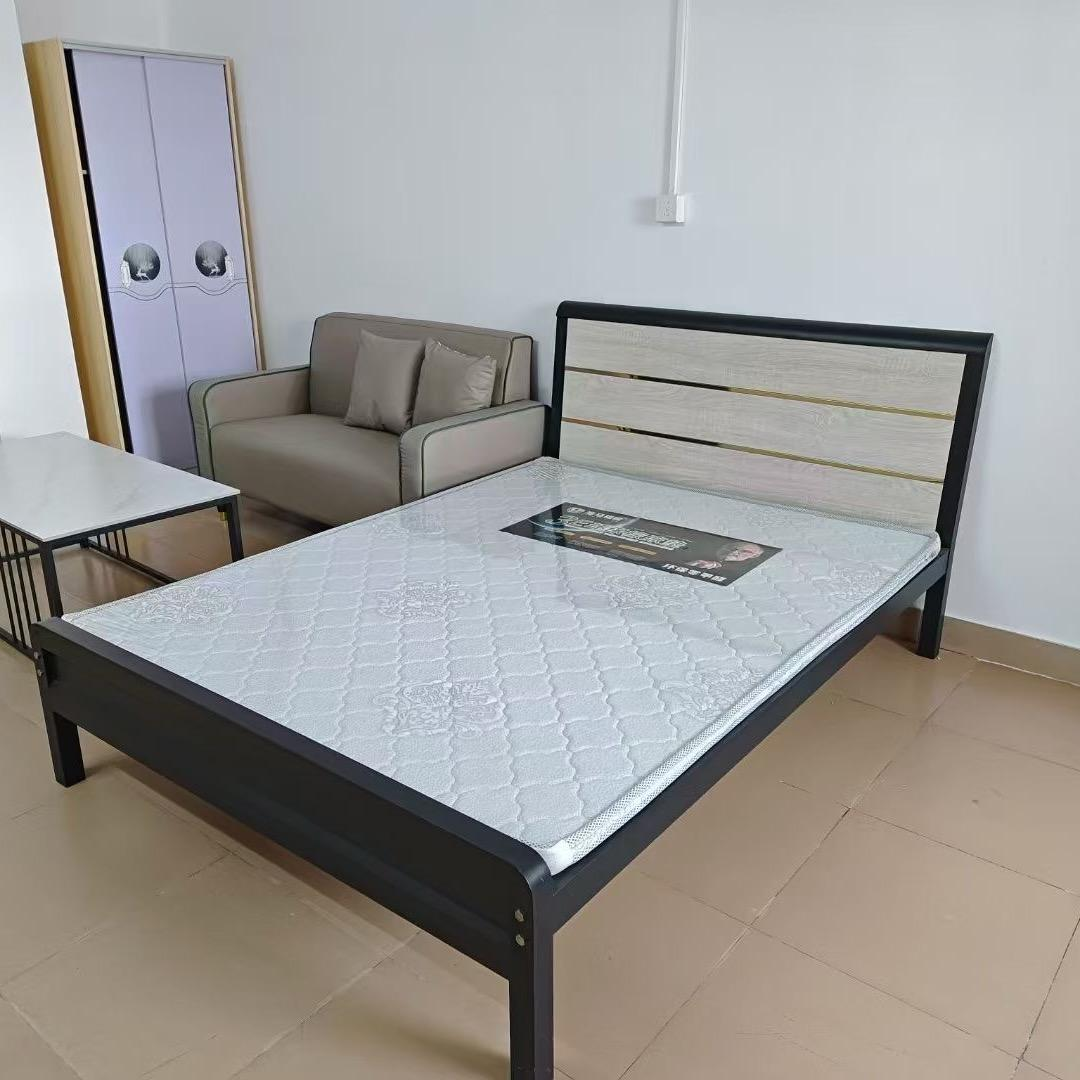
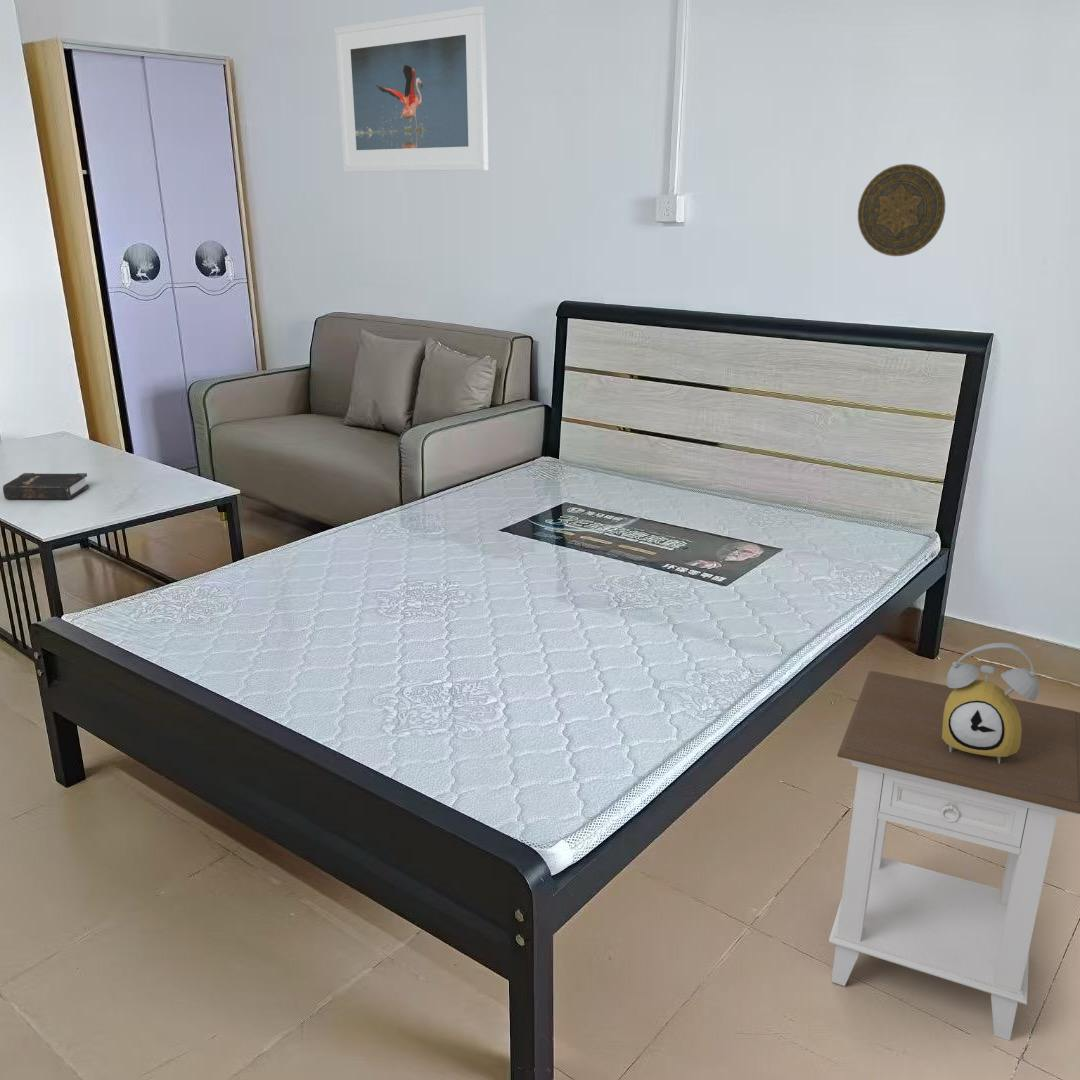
+ decorative plate [857,163,946,257]
+ alarm clock [942,642,1040,764]
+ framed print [334,5,489,173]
+ nightstand [827,670,1080,1042]
+ hardback book [2,472,90,500]
